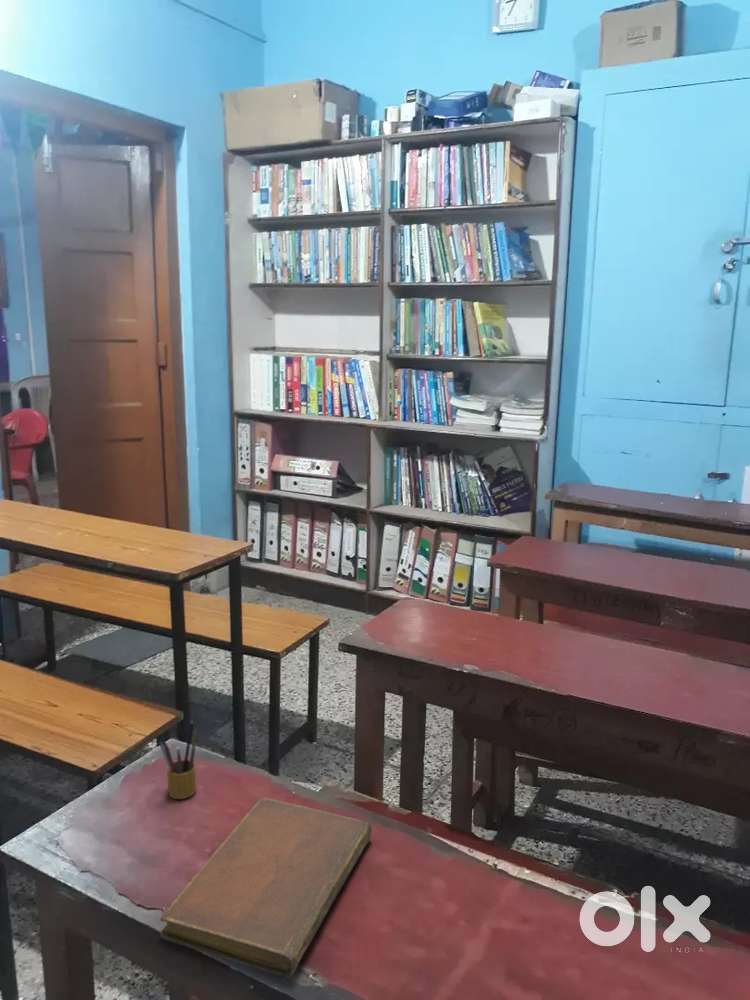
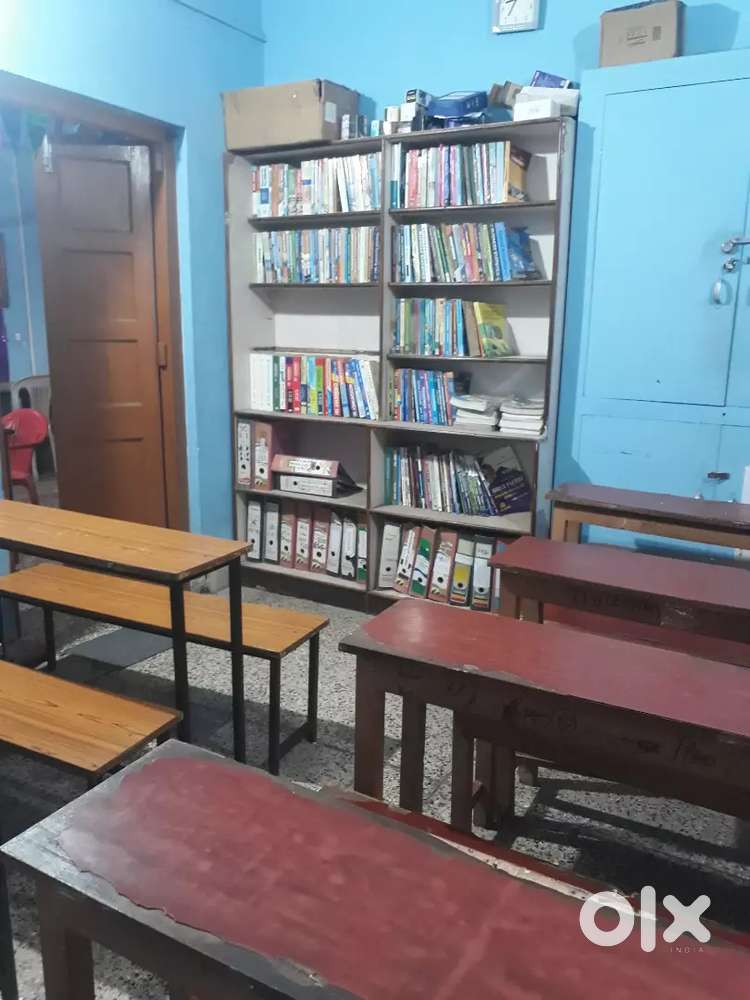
- notebook [159,797,373,978]
- pencil box [157,717,198,800]
